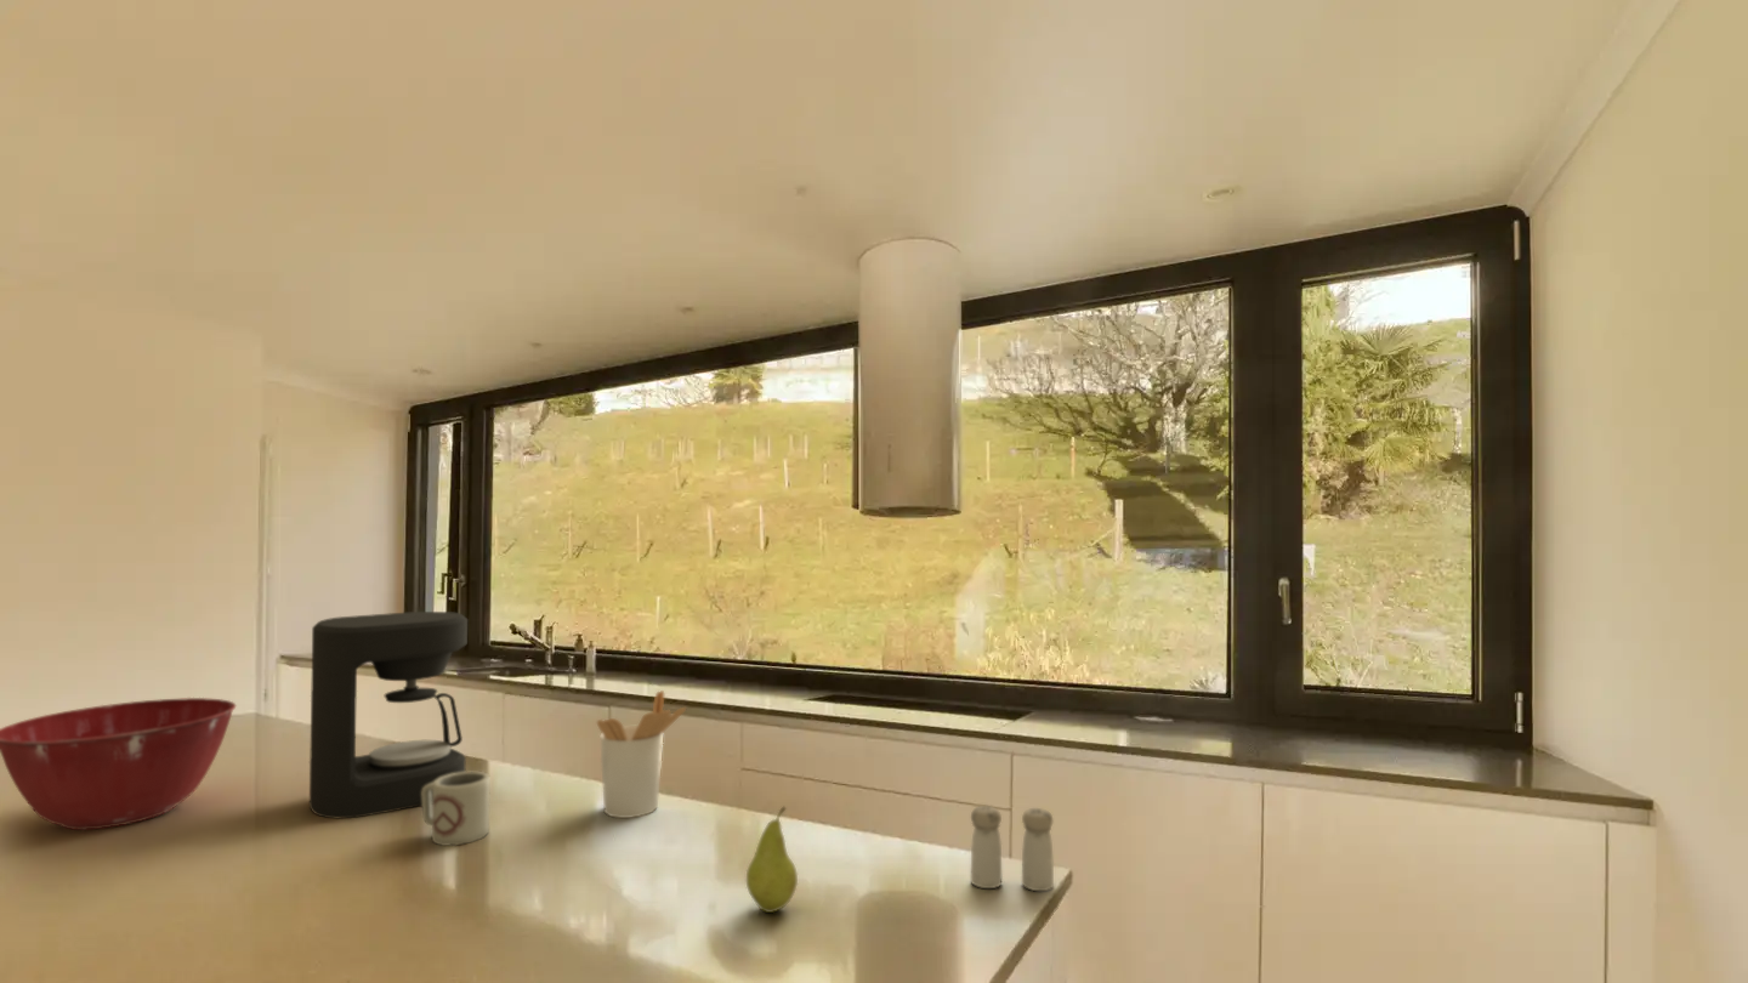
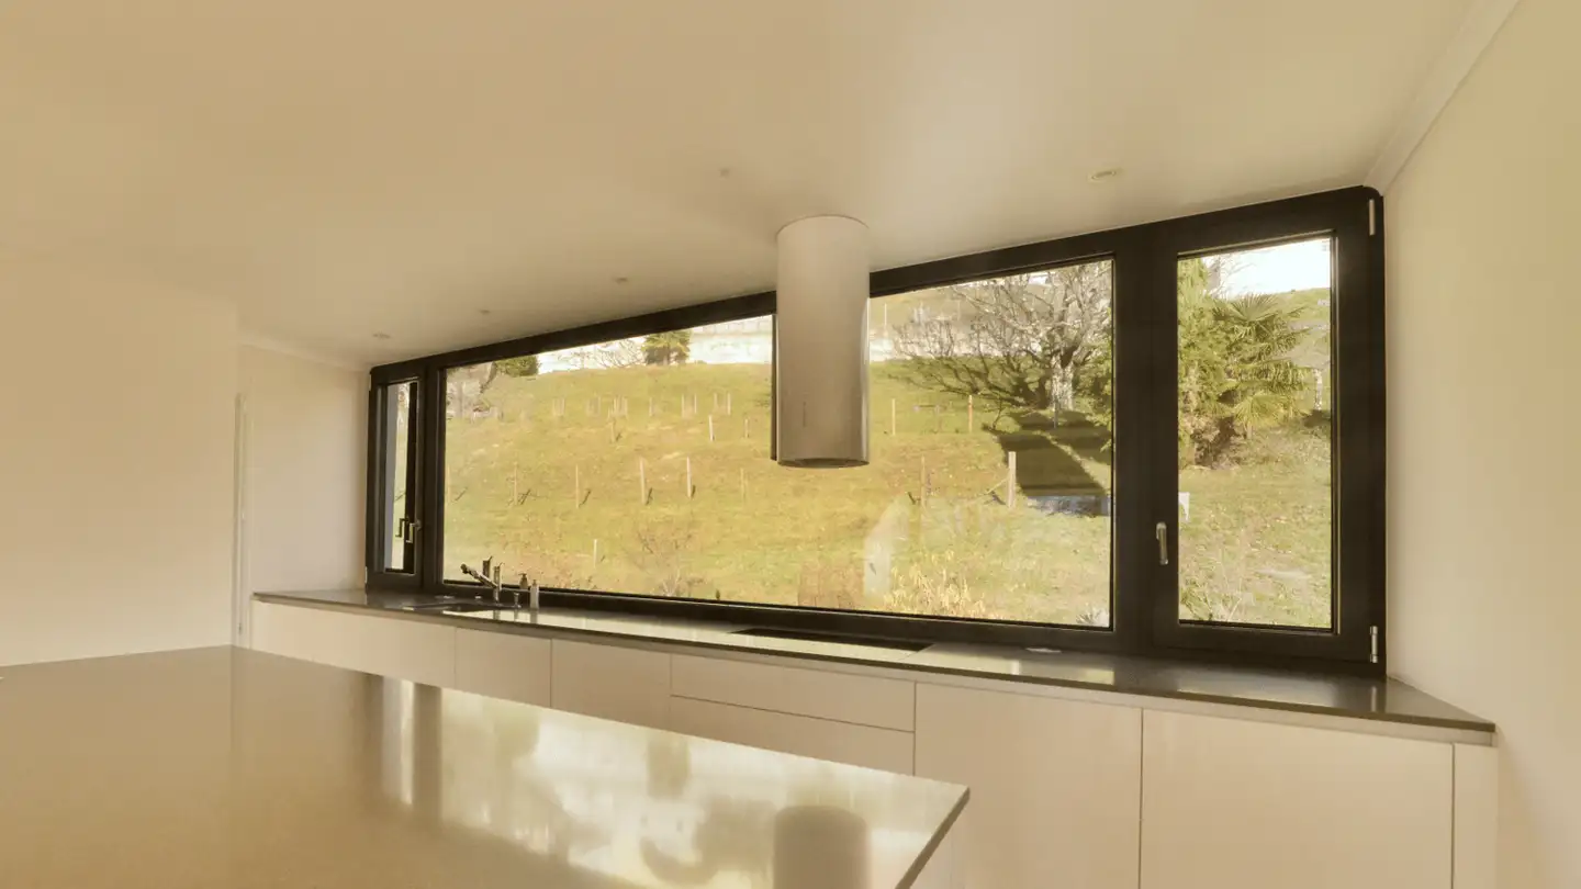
- utensil holder [596,689,687,819]
- mixing bowl [0,697,237,831]
- cup [421,771,492,847]
- coffee maker [308,610,469,819]
- salt and pepper shaker [970,805,1055,892]
- fruit [745,806,799,914]
